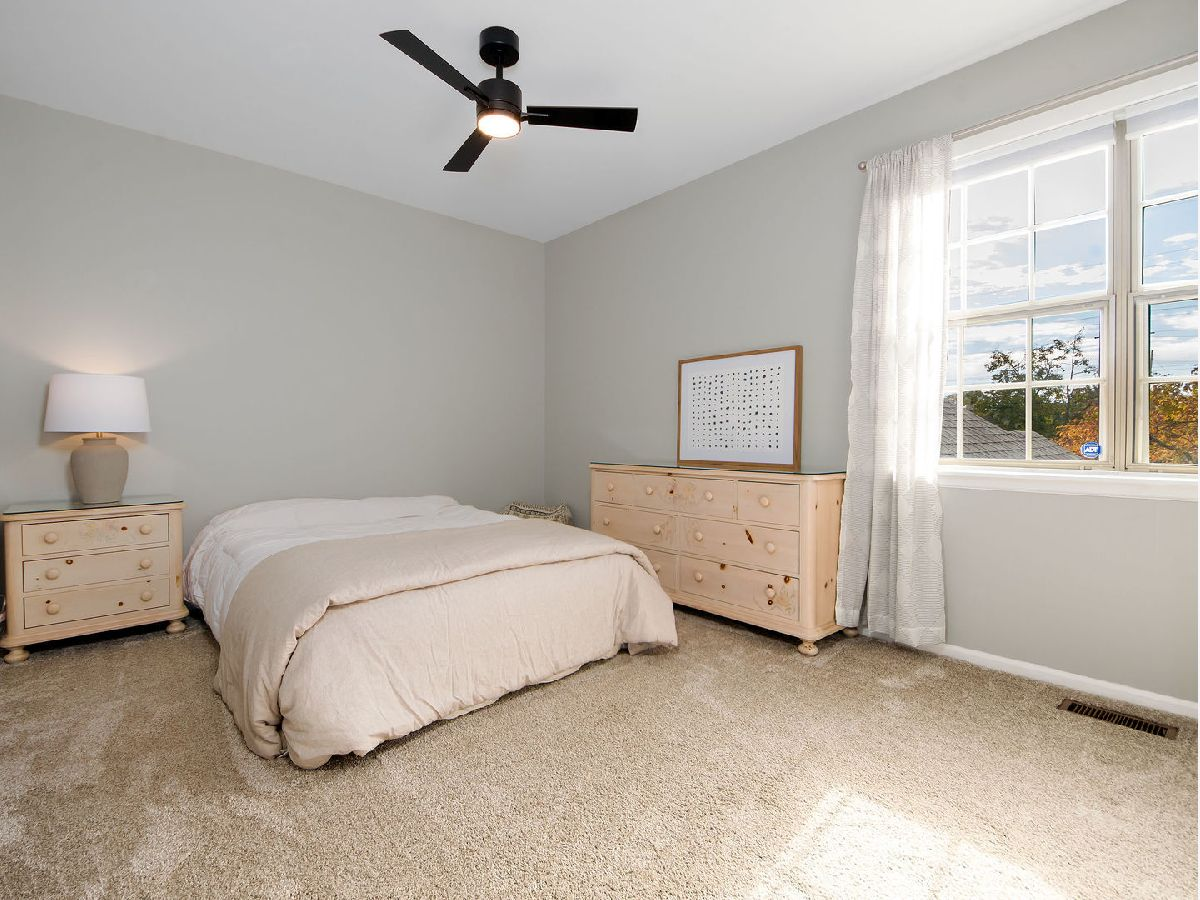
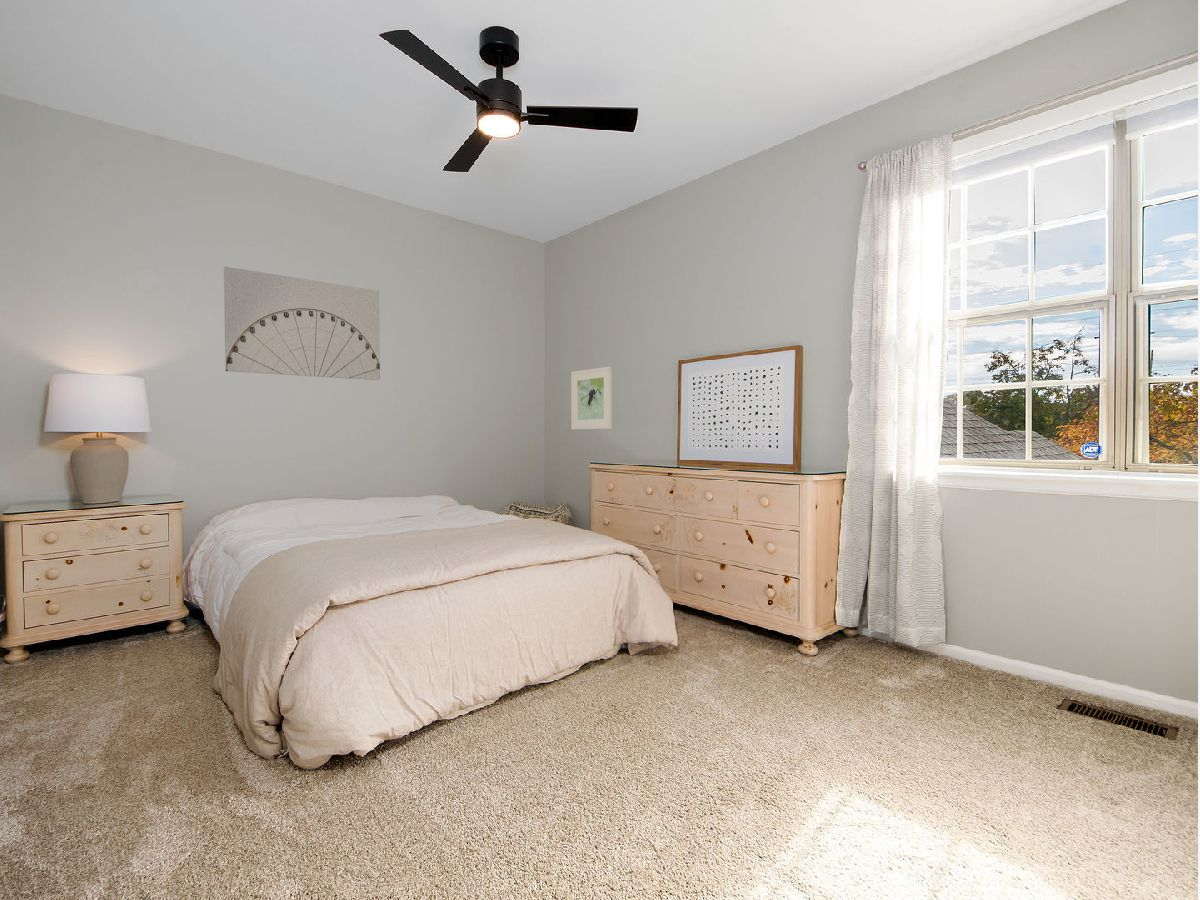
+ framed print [570,366,613,430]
+ wall art [223,266,381,381]
